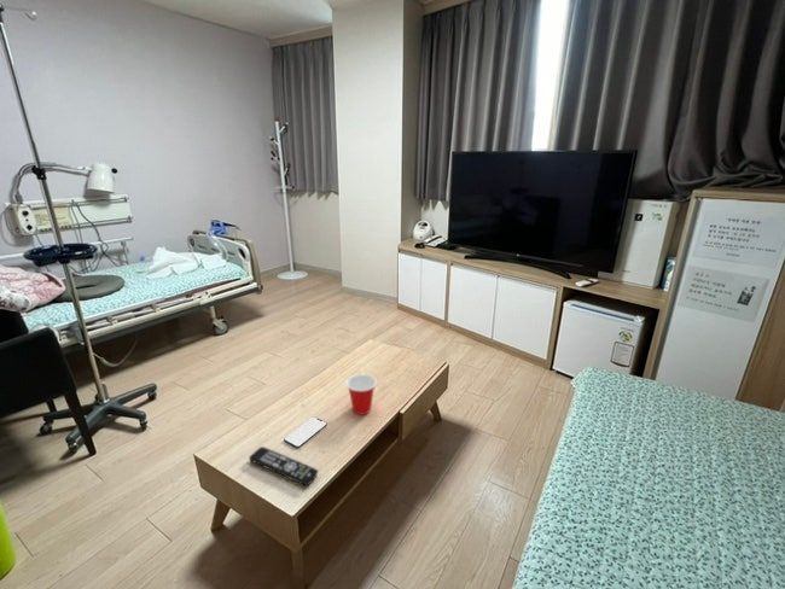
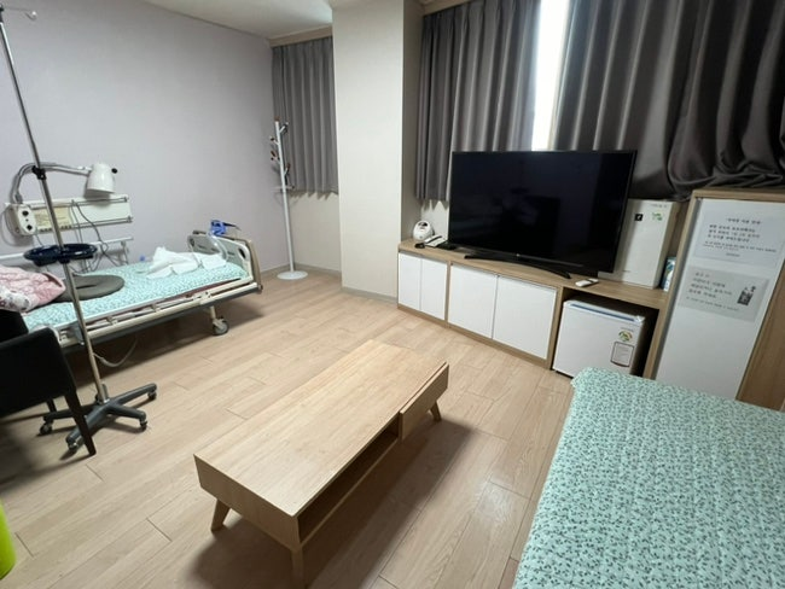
- remote control [248,445,319,488]
- smartphone [283,416,328,448]
- cup [344,373,378,415]
